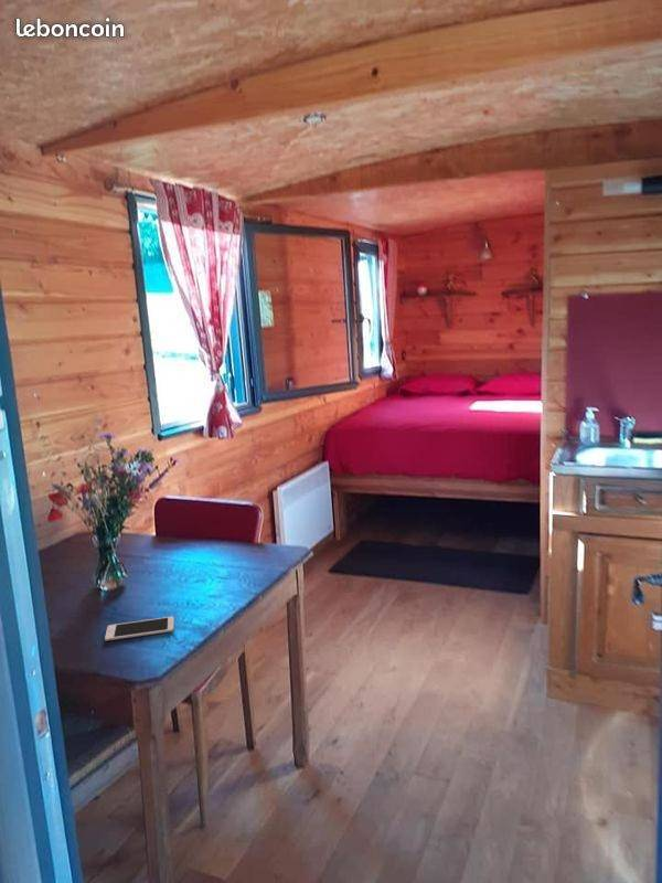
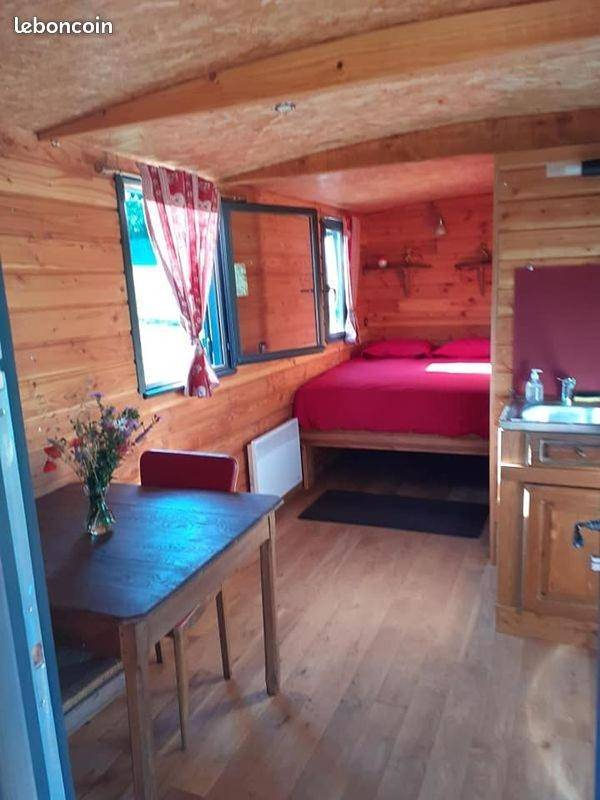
- cell phone [104,616,175,642]
